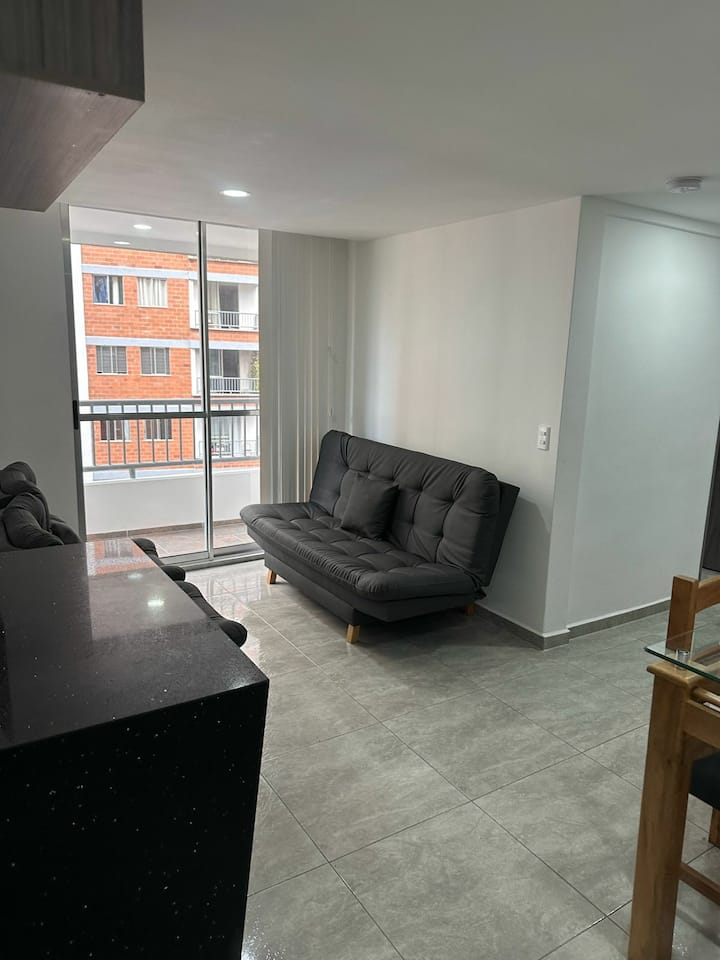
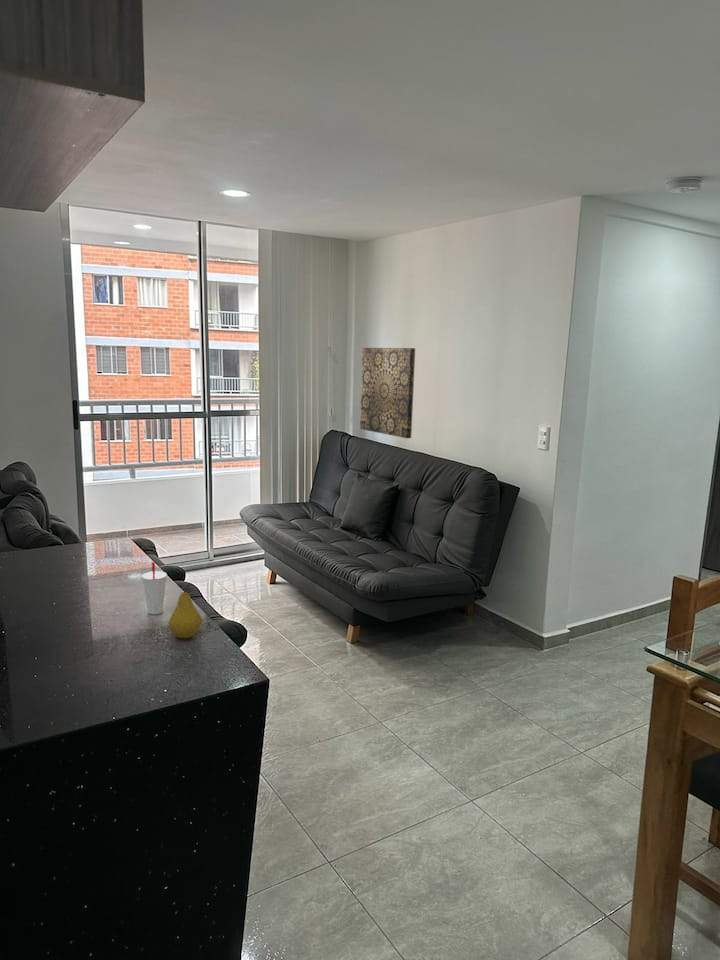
+ wall art [359,347,416,439]
+ fruit [167,583,203,639]
+ cup [141,561,168,615]
